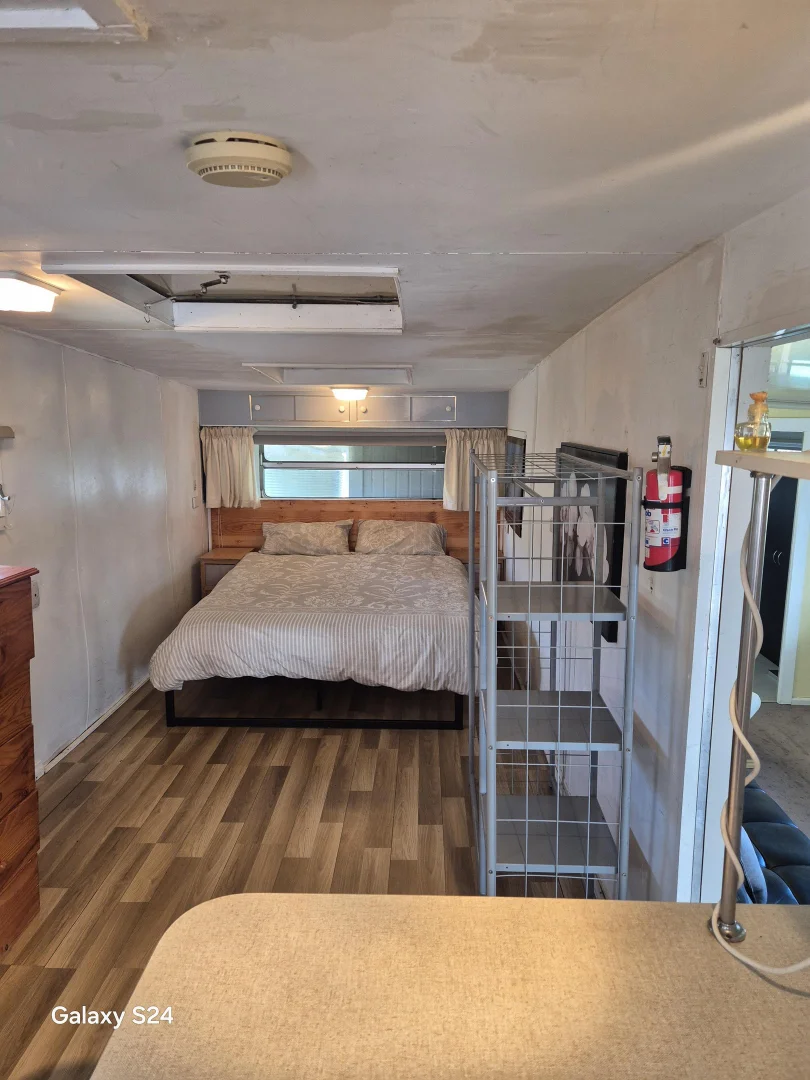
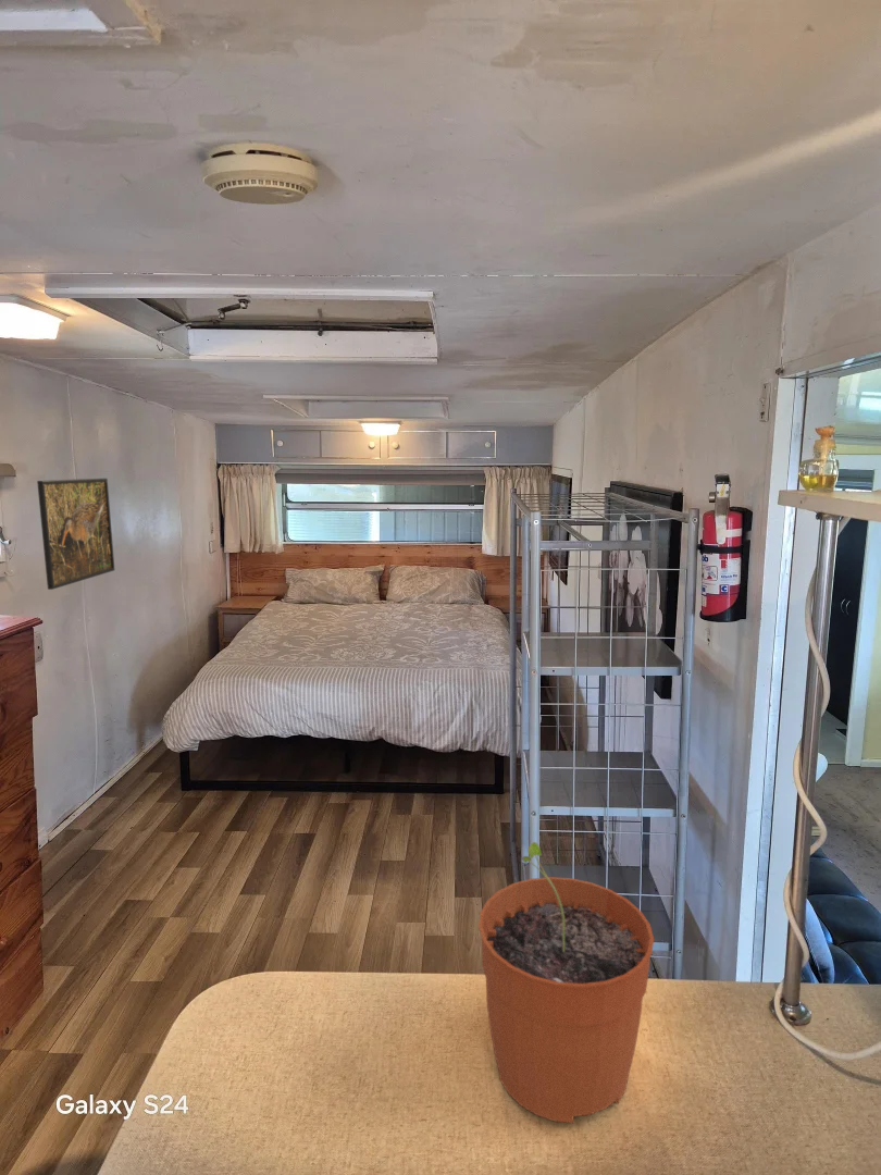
+ plant pot [477,841,655,1124]
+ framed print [36,478,115,591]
